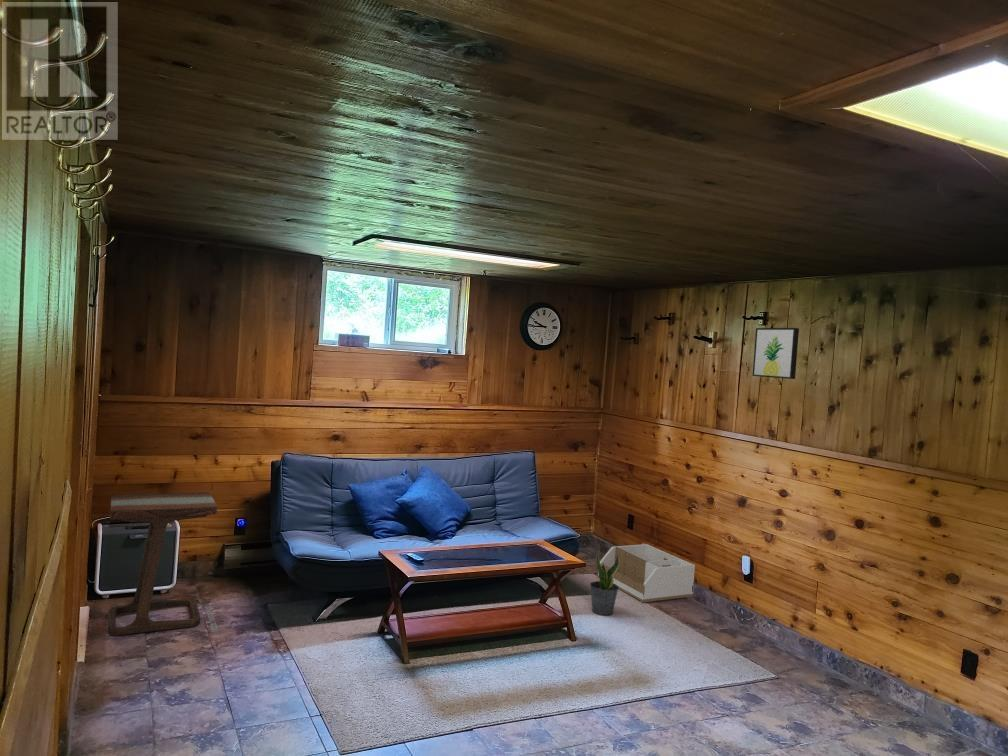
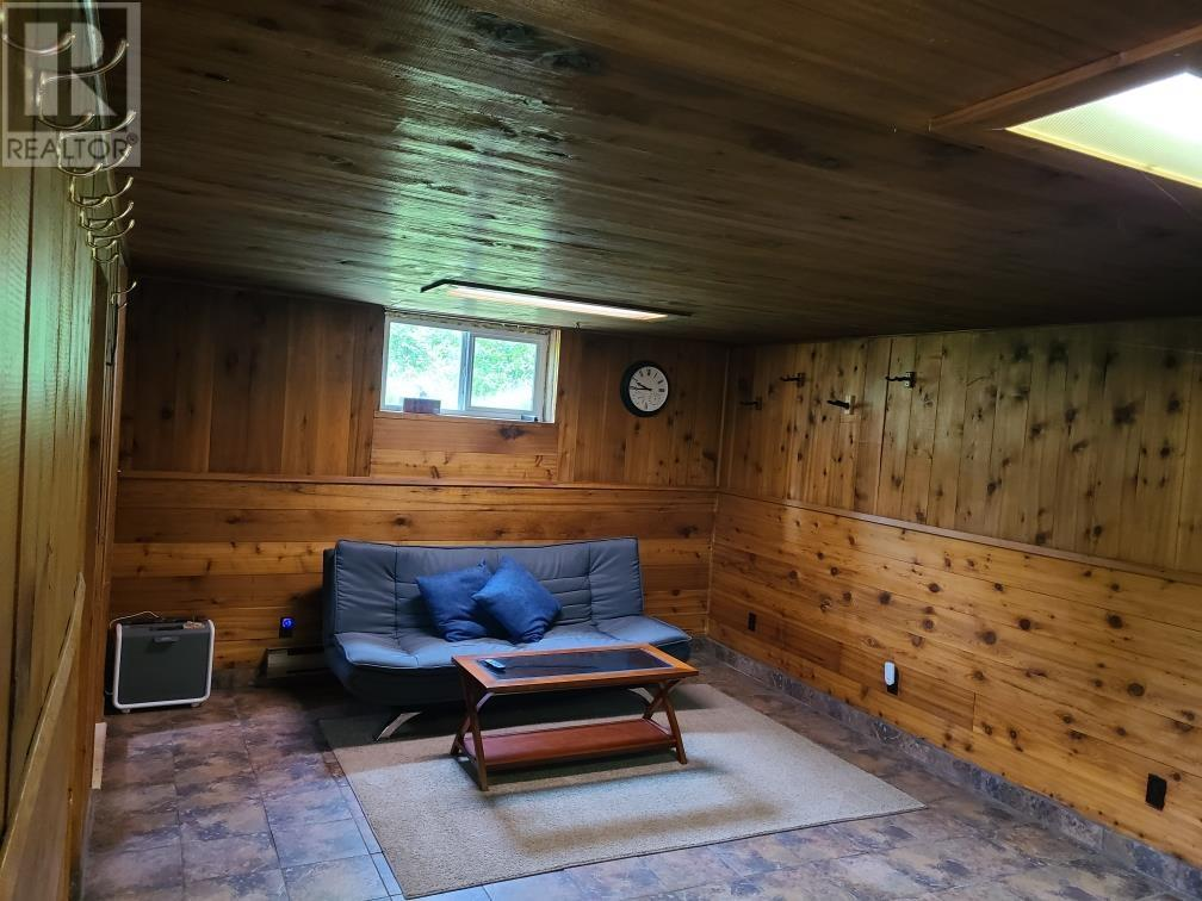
- wall art [751,327,800,380]
- potted plant [589,549,619,616]
- side table [106,491,219,636]
- storage bin [597,542,696,603]
